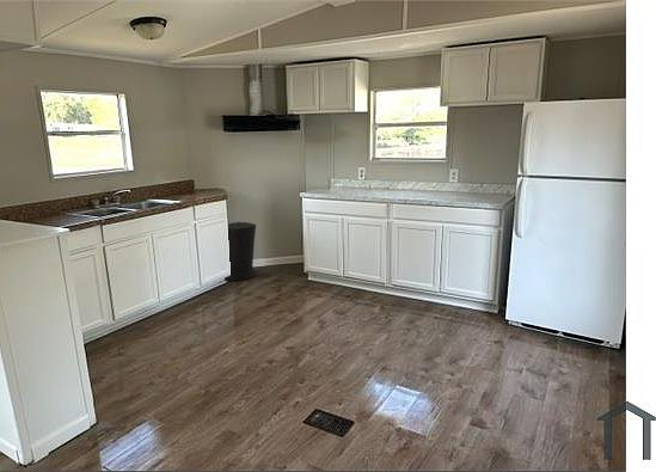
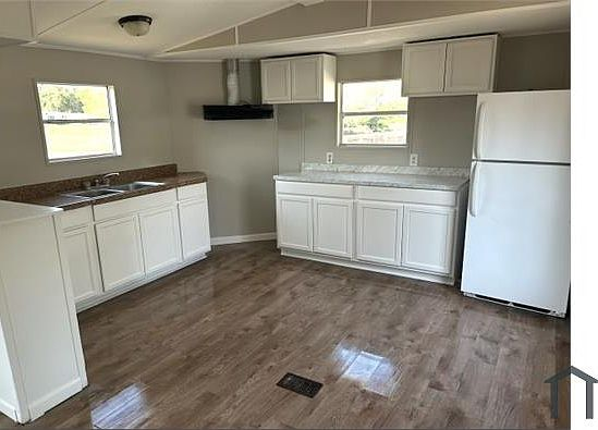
- trash can [223,221,257,282]
